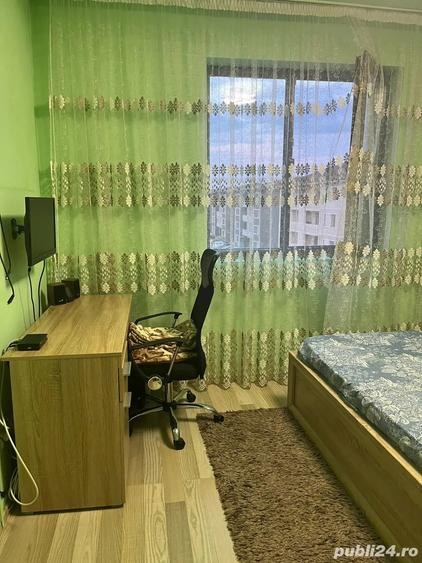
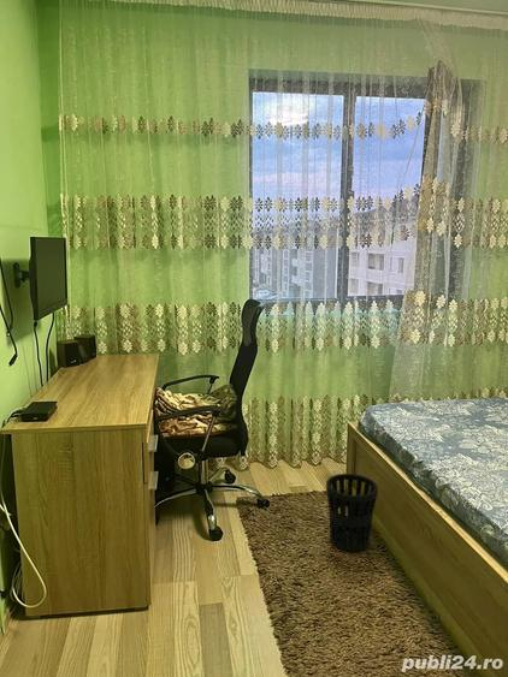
+ wastebasket [325,473,379,552]
